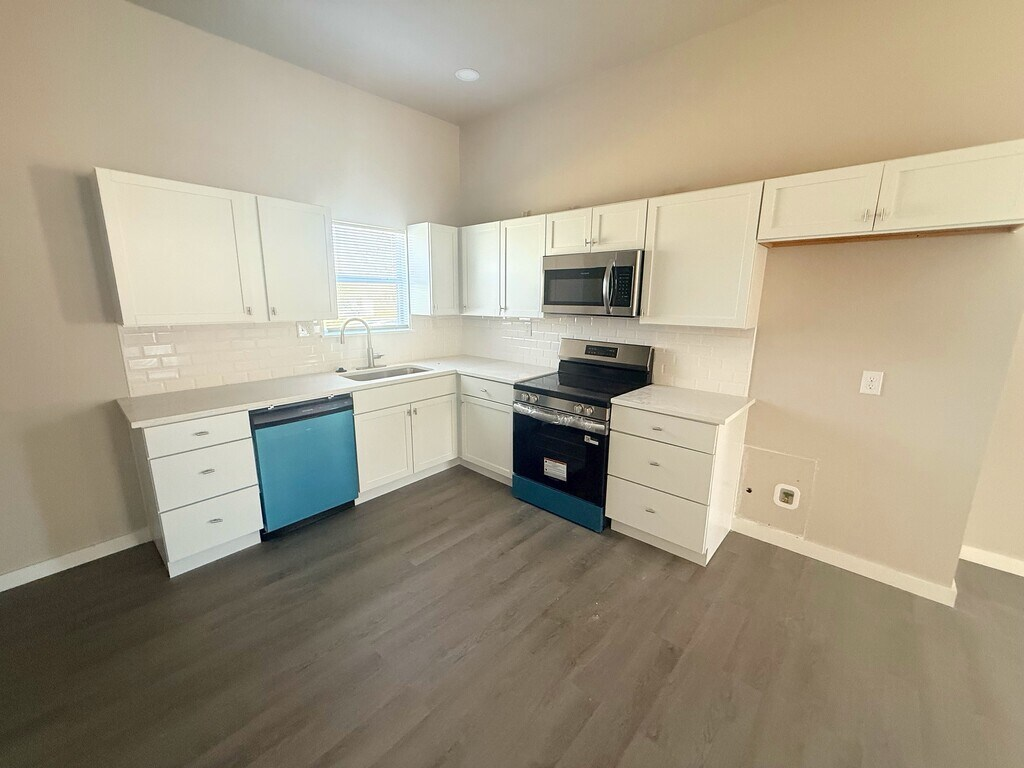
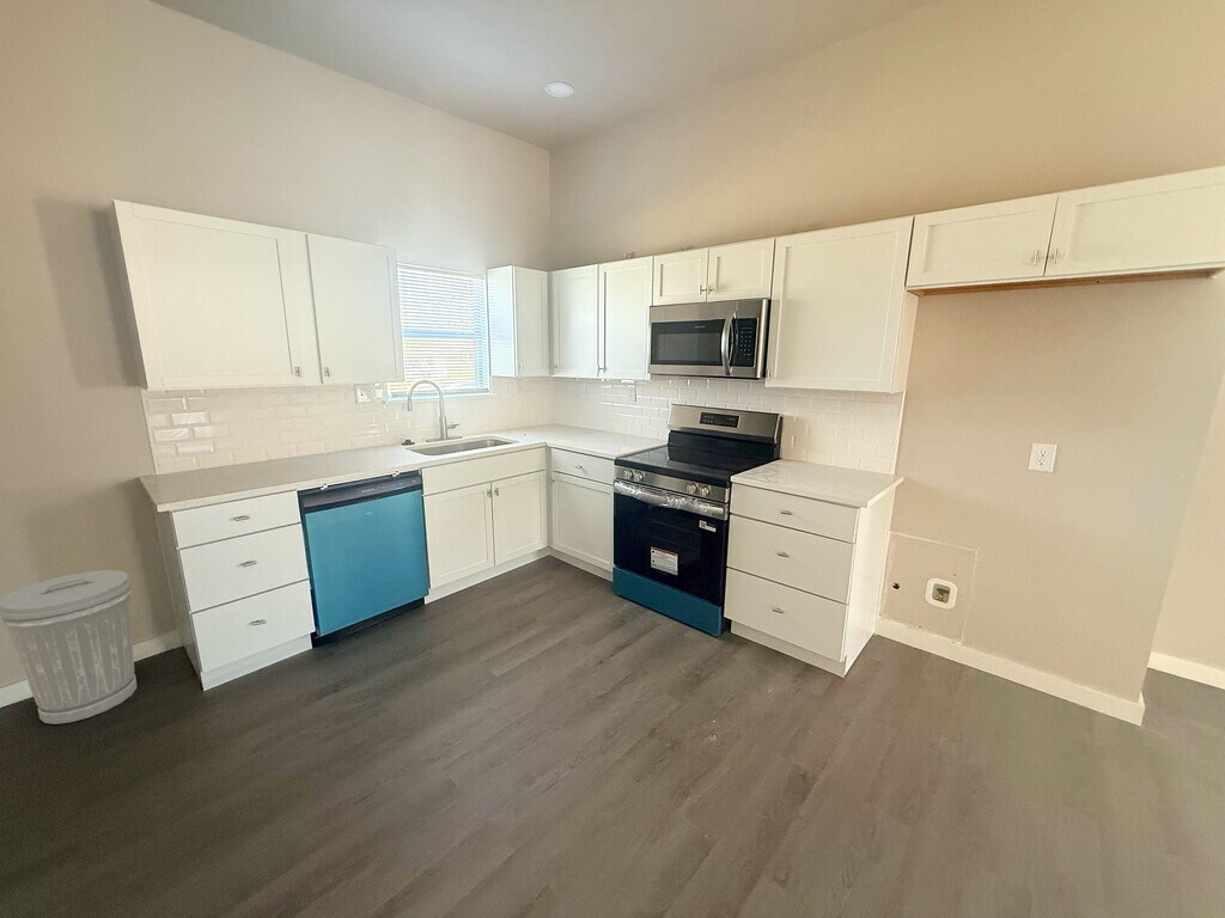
+ trash can [0,569,138,726]
